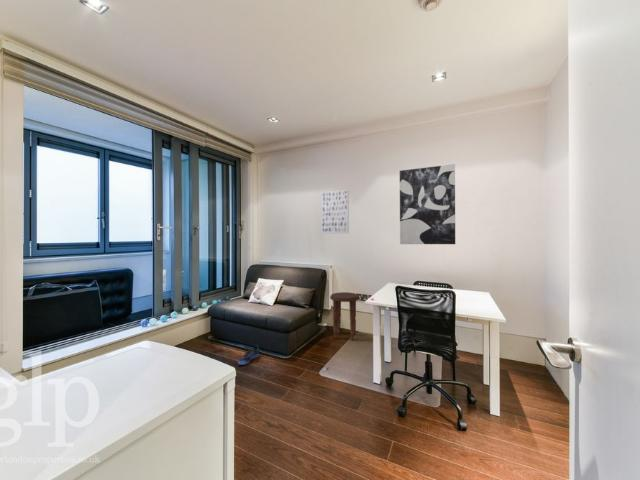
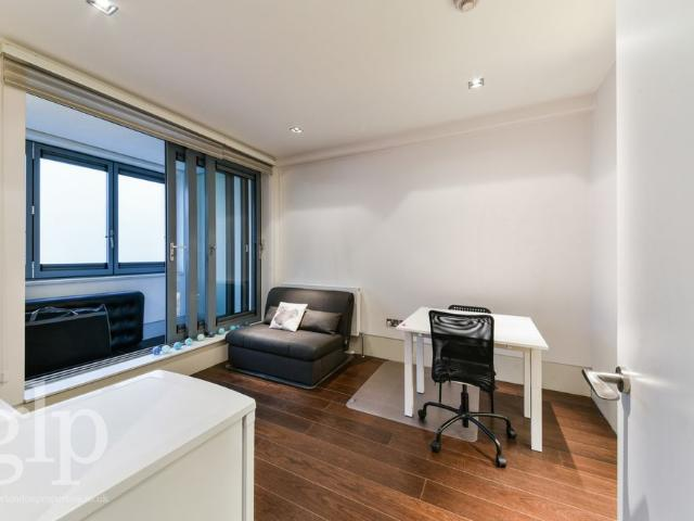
- wall art [321,188,350,235]
- sneaker [237,344,260,366]
- wall art [399,163,456,245]
- side table [329,291,361,341]
